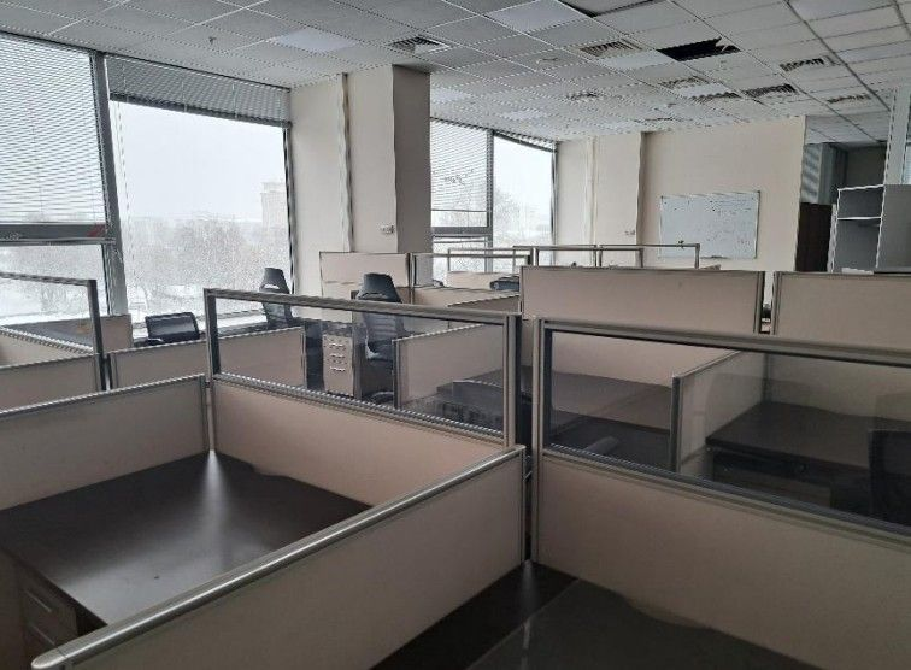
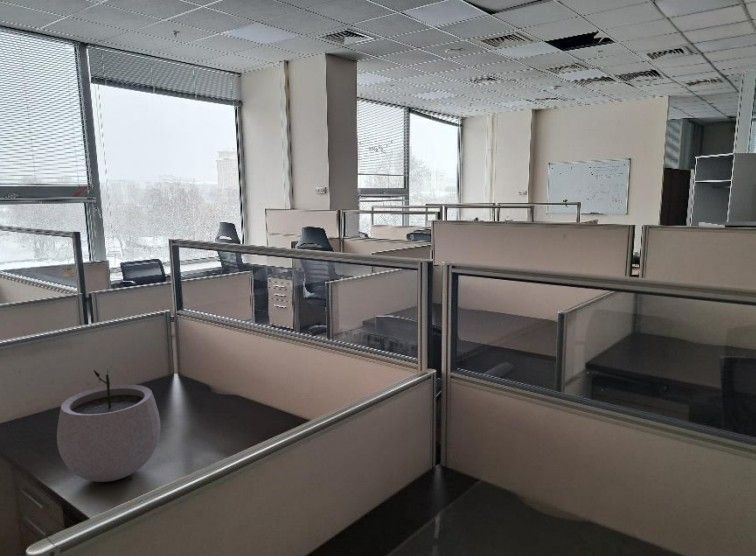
+ plant pot [56,365,161,483]
